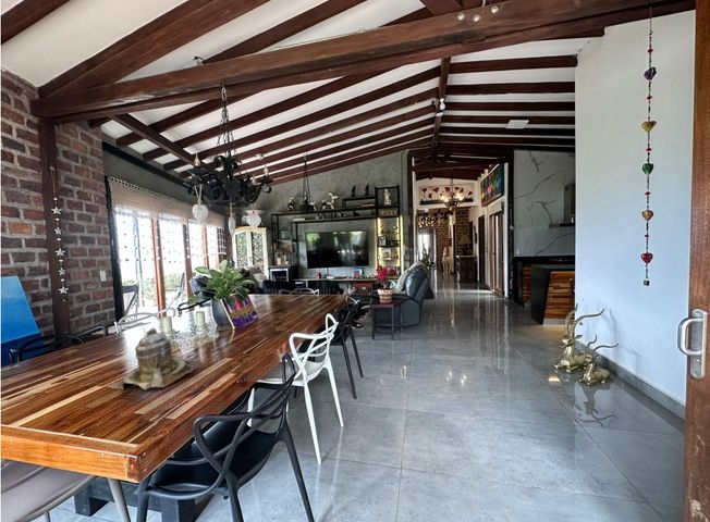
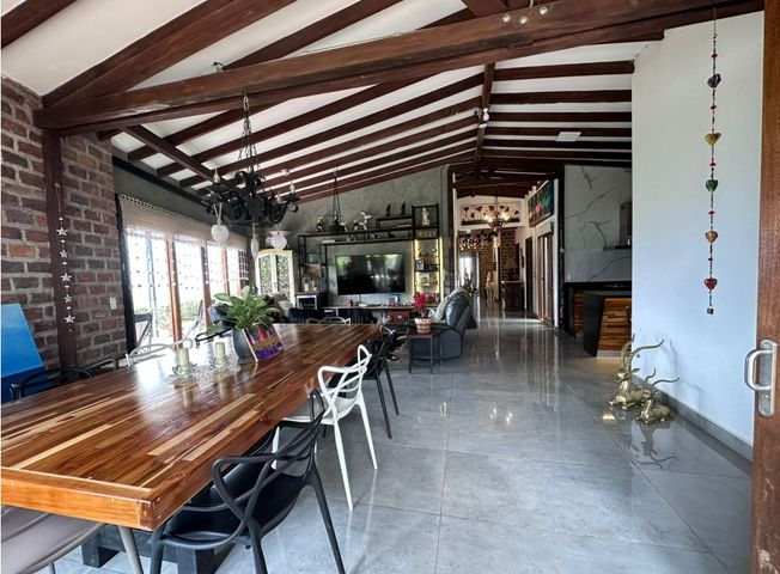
- teapot [107,327,205,390]
